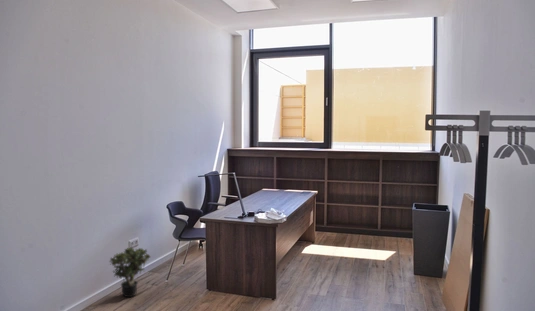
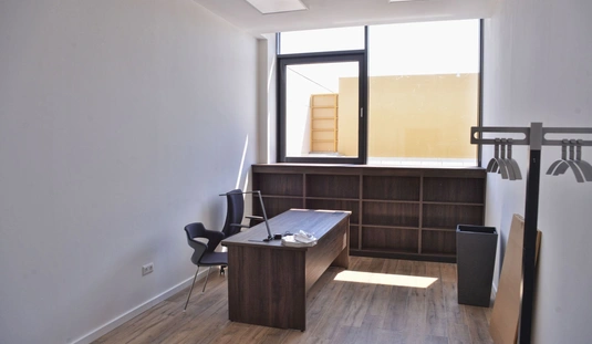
- potted plant [108,246,152,298]
